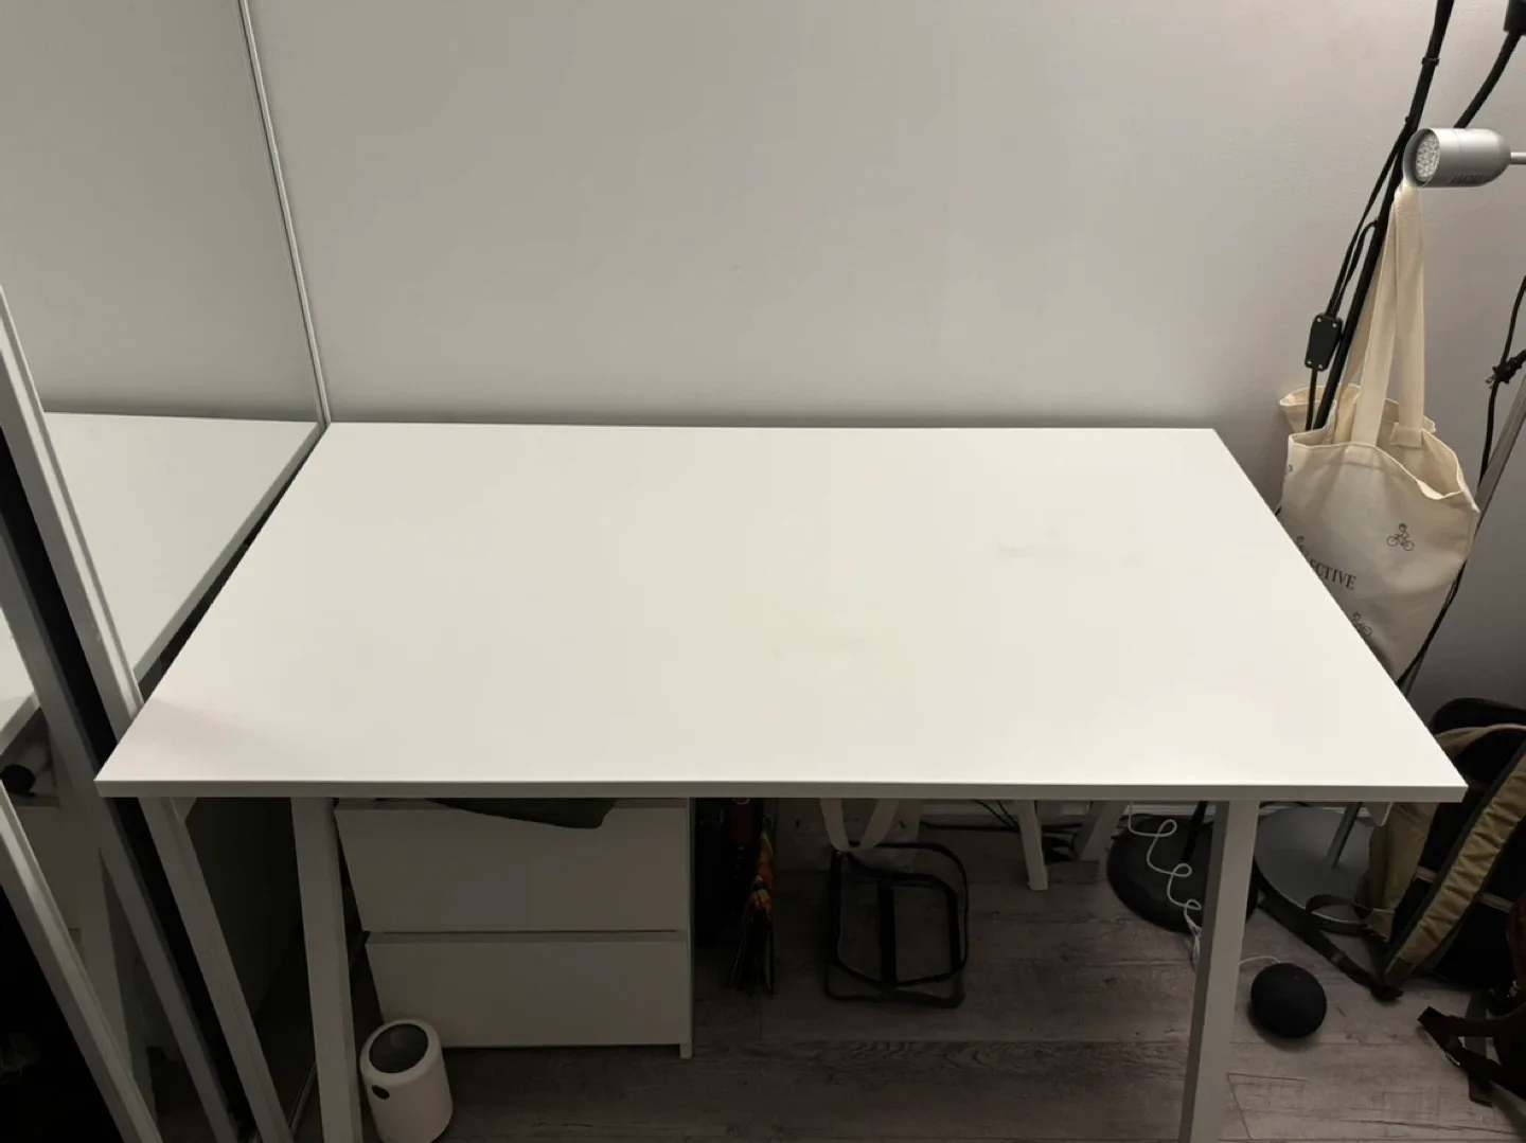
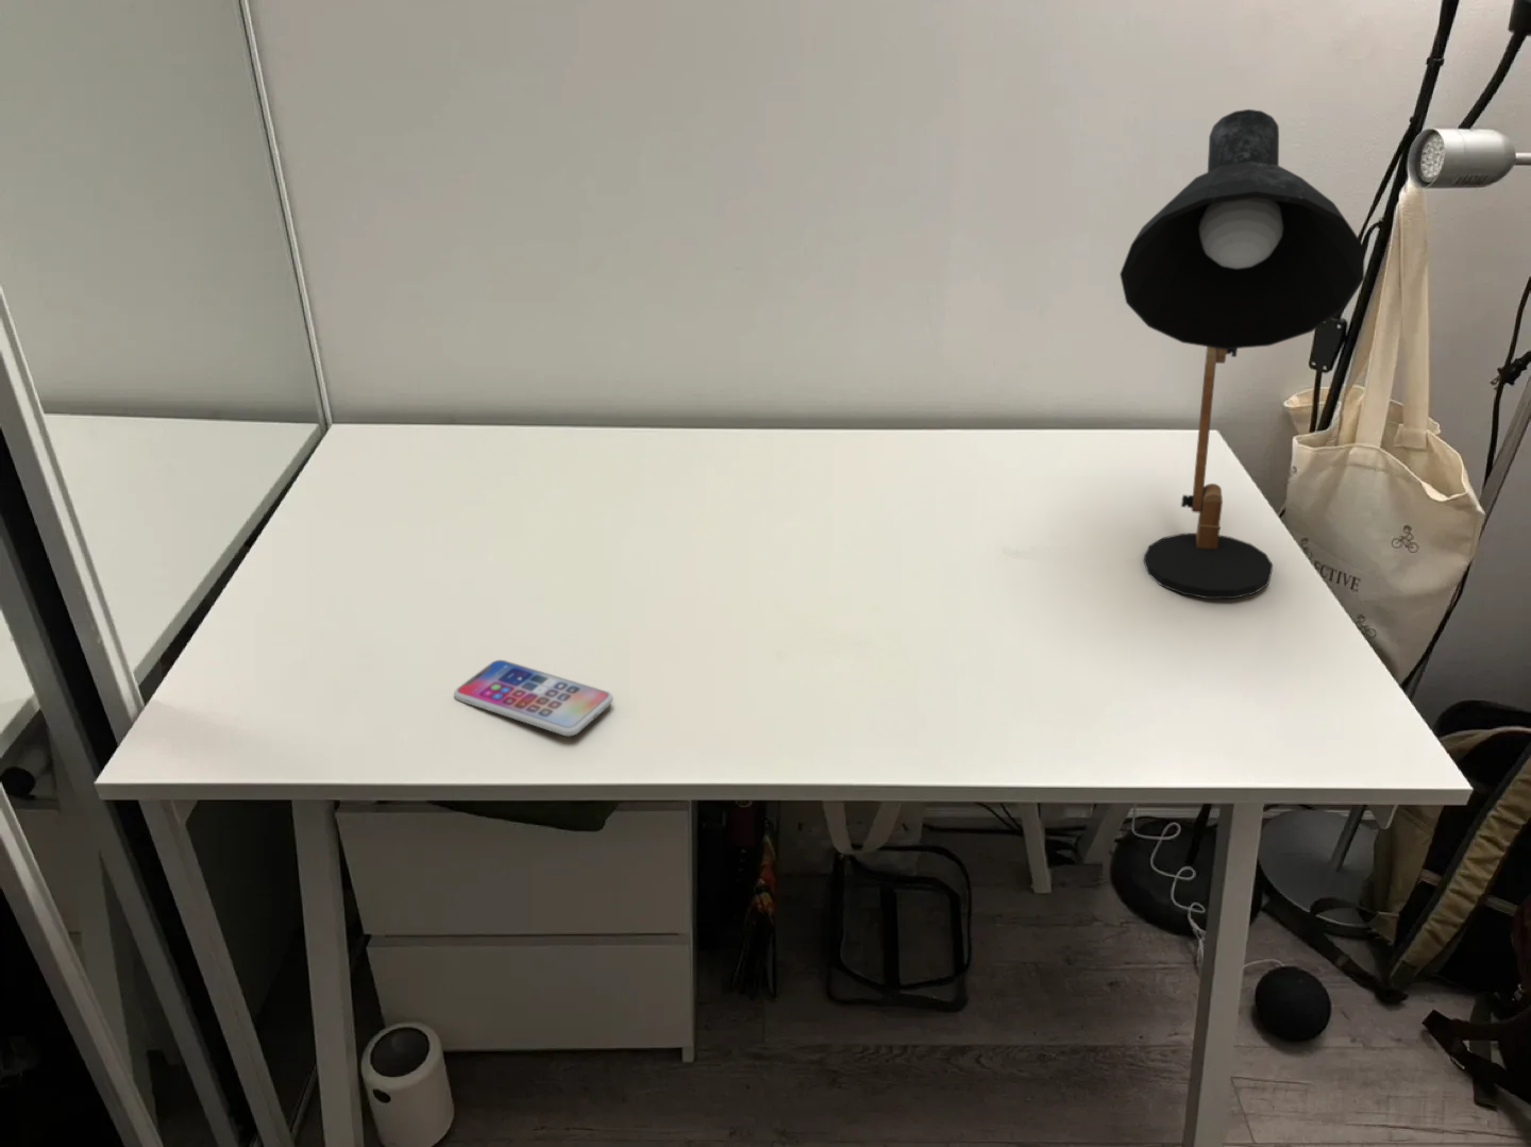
+ desk lamp [1119,108,1365,600]
+ smartphone [453,659,614,736]
